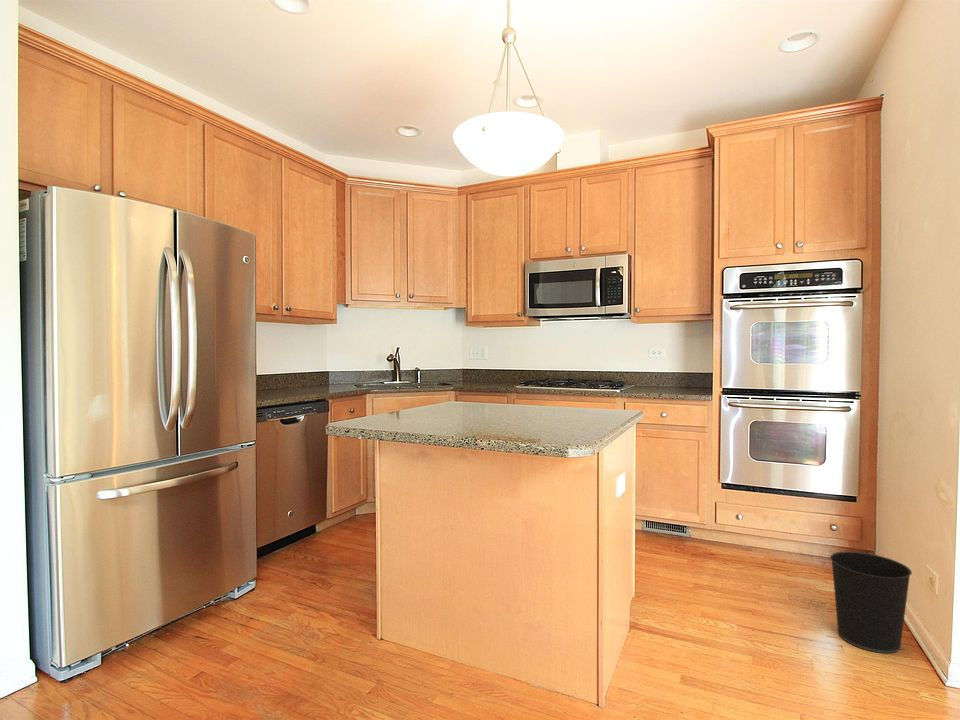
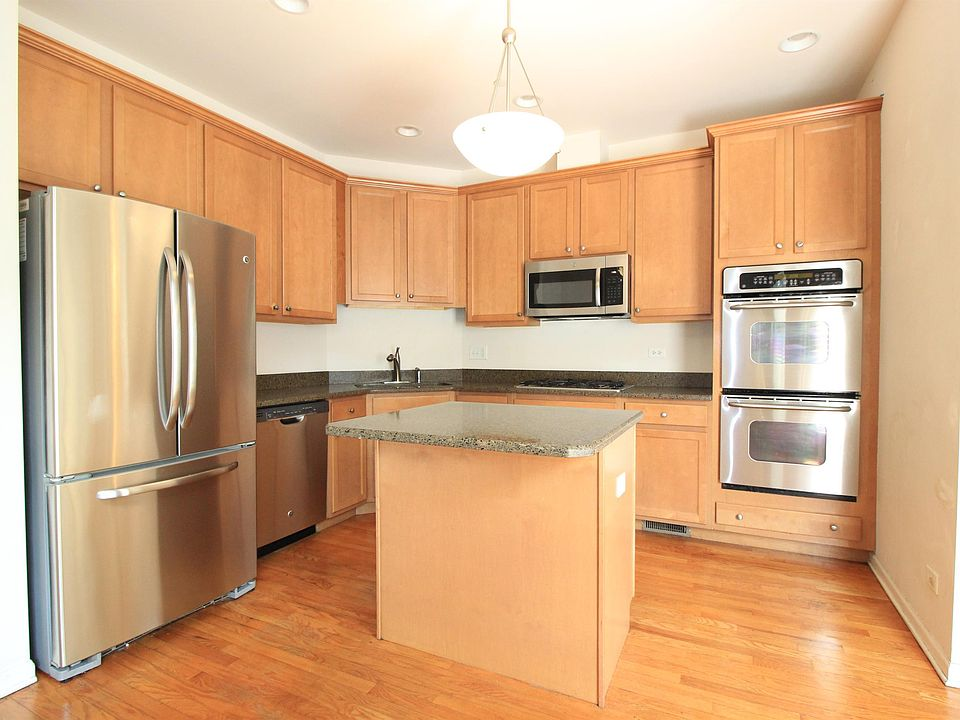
- wastebasket [829,551,913,654]
